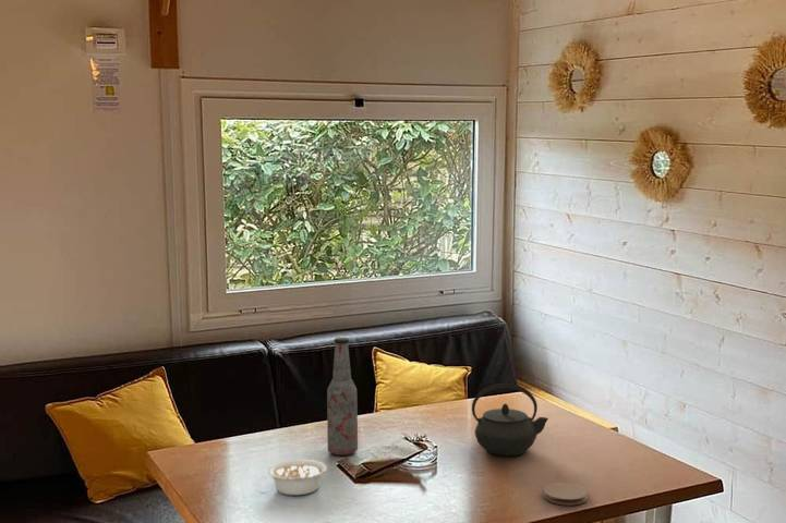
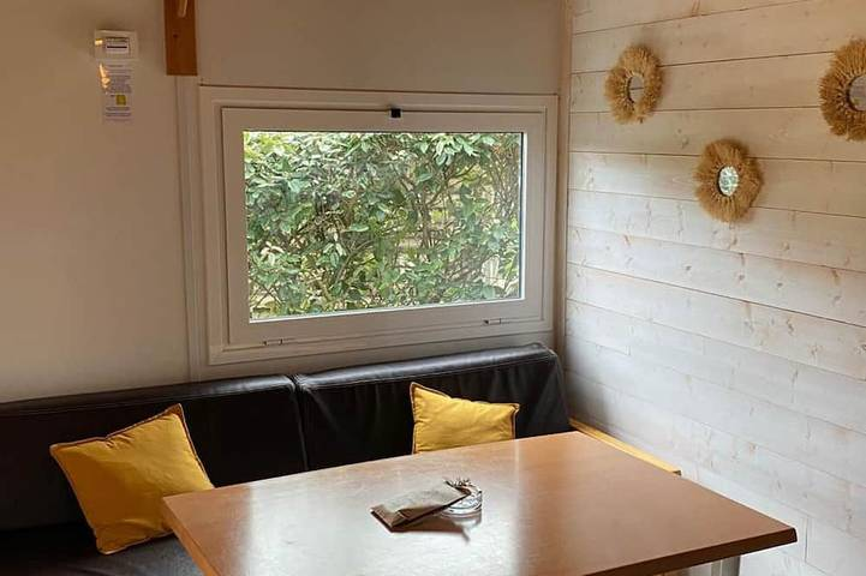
- legume [267,459,336,497]
- kettle [471,382,549,457]
- bottle [326,337,359,457]
- coaster [542,482,589,507]
